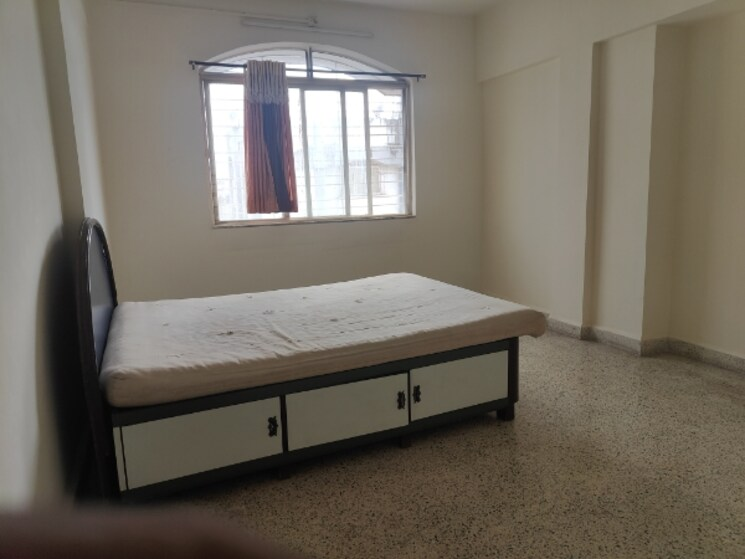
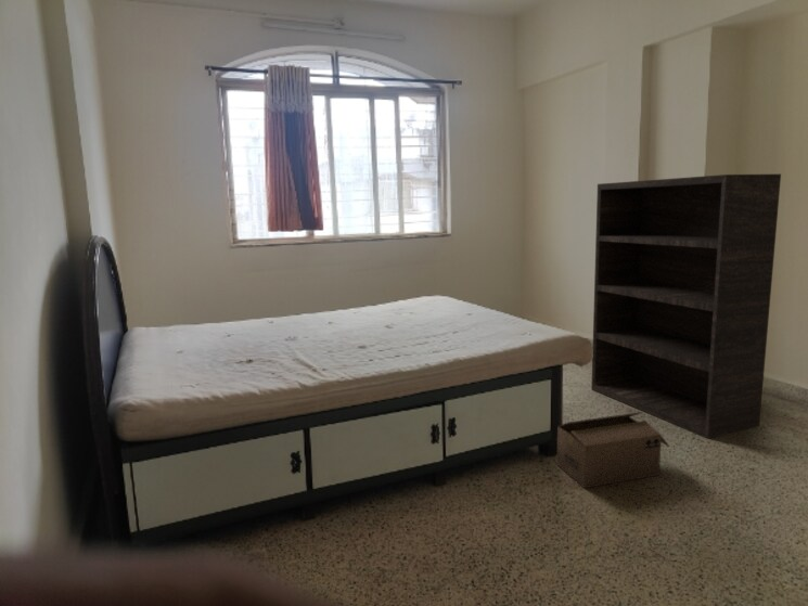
+ bookshelf [590,173,782,440]
+ cardboard box [556,411,670,489]
